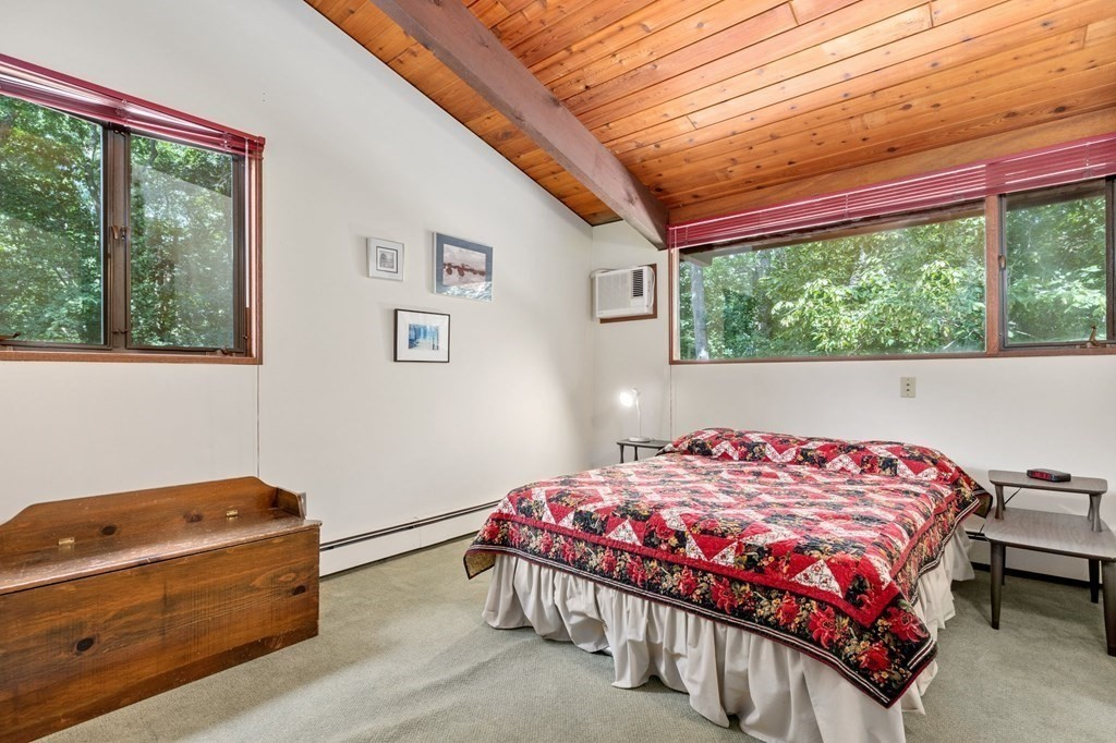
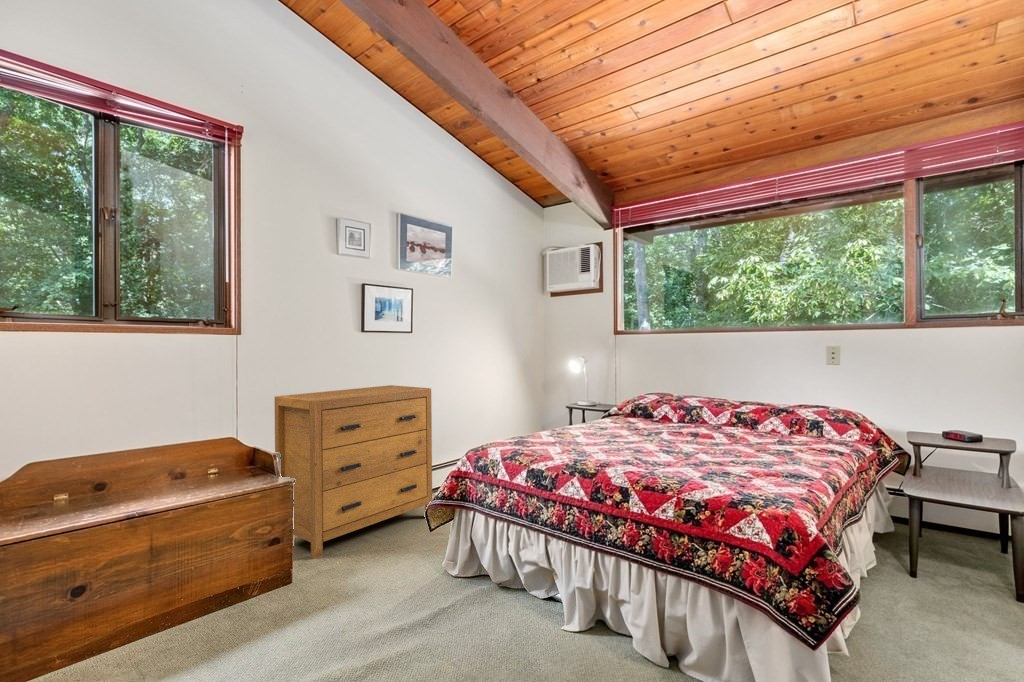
+ dresser [274,384,433,560]
